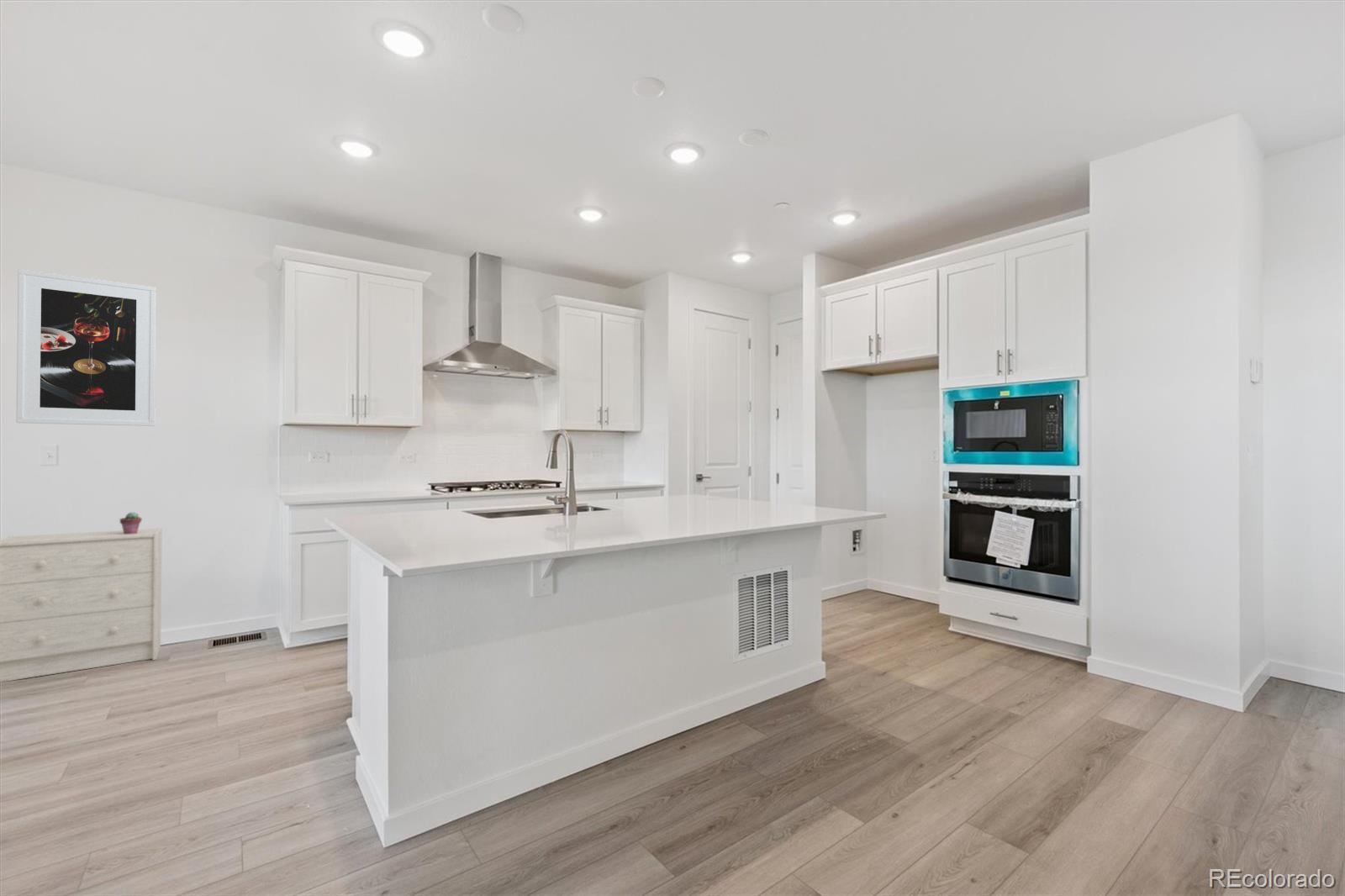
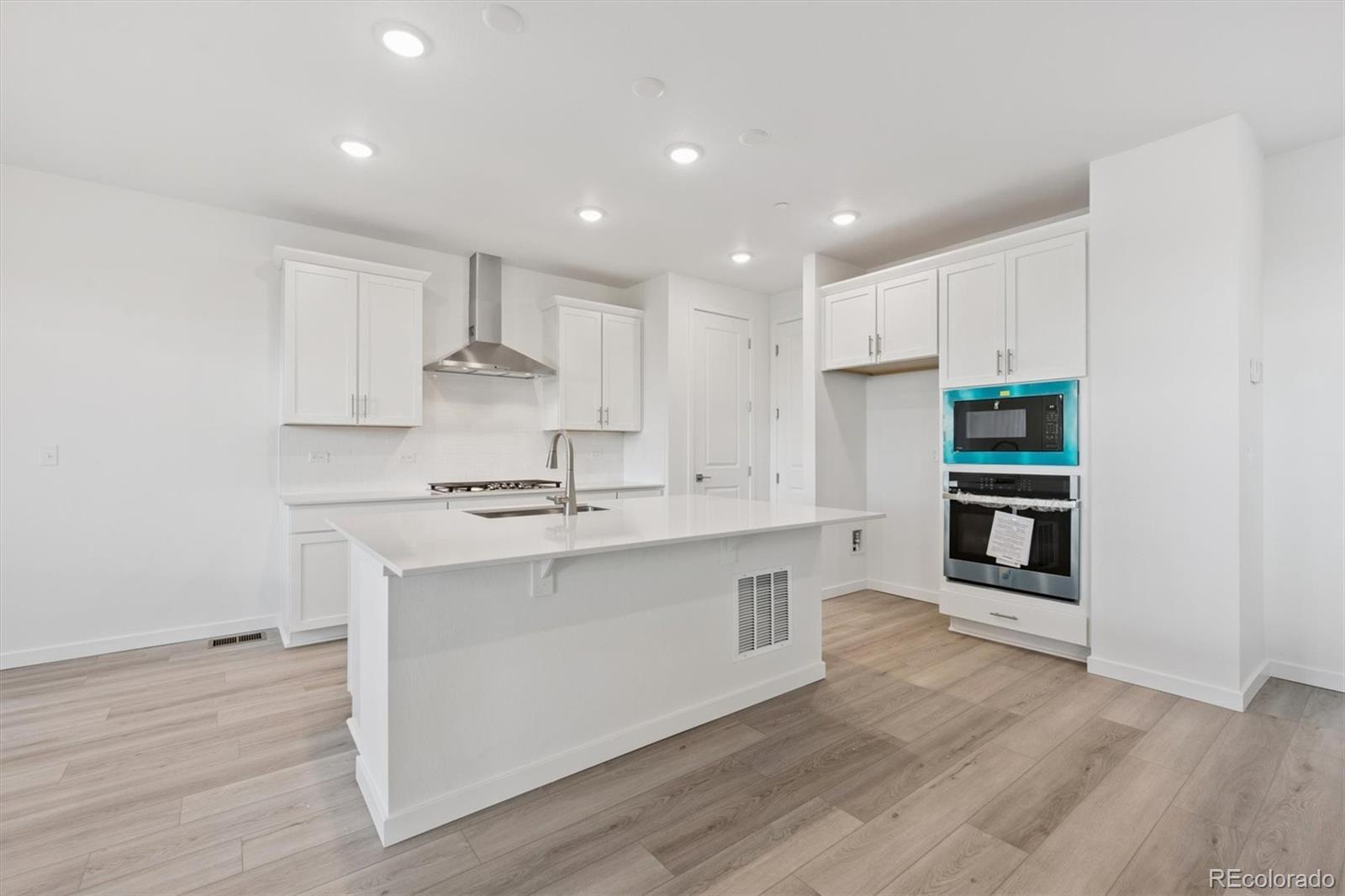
- dresser [0,527,163,683]
- potted succulent [119,511,143,535]
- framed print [15,268,157,427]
